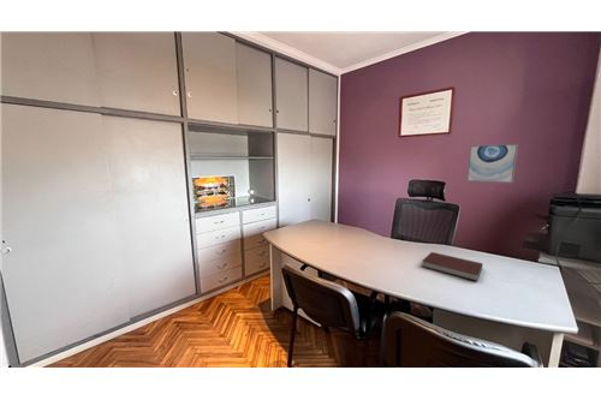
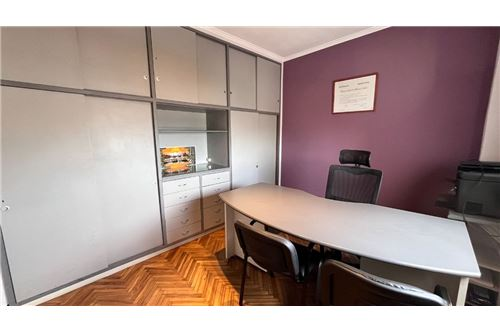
- notebook [421,251,484,282]
- wall art [465,143,519,184]
